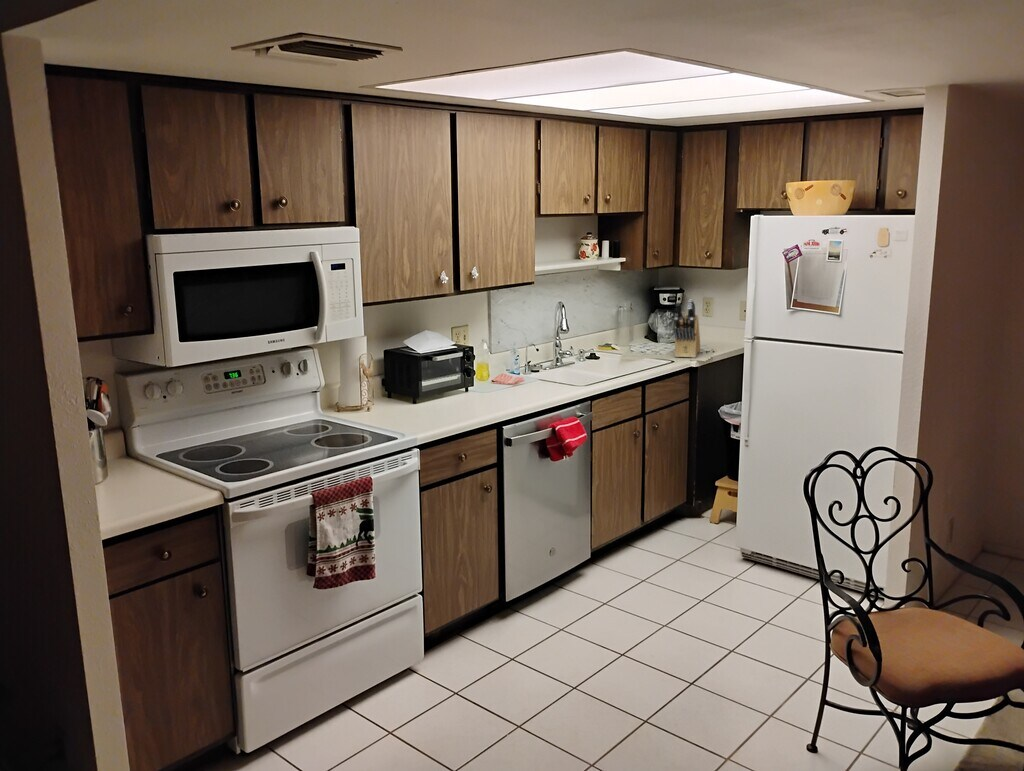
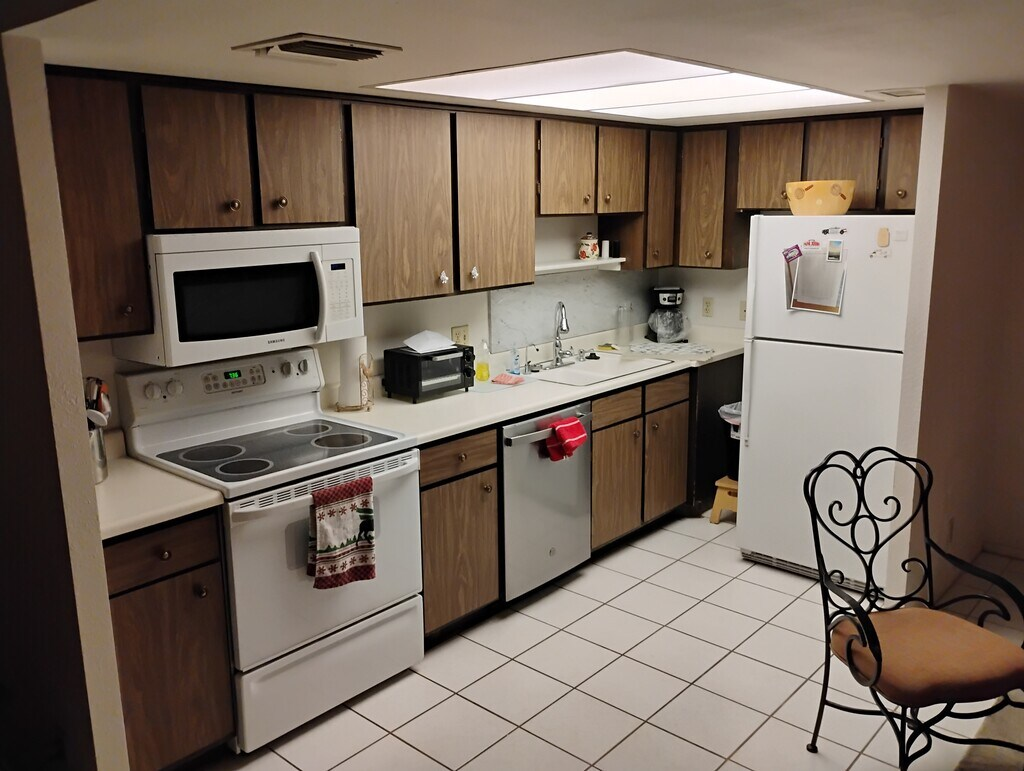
- knife block [673,298,701,359]
